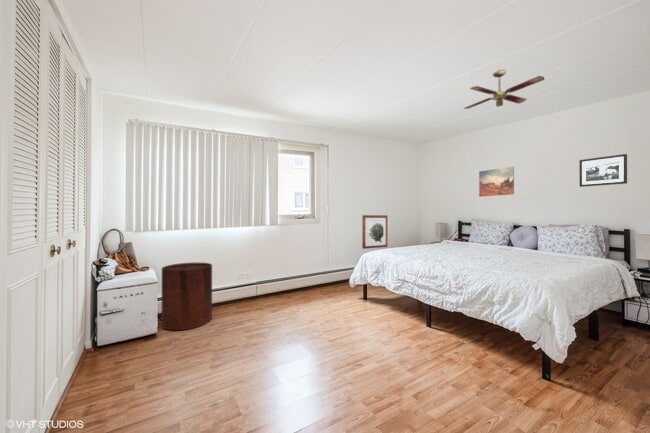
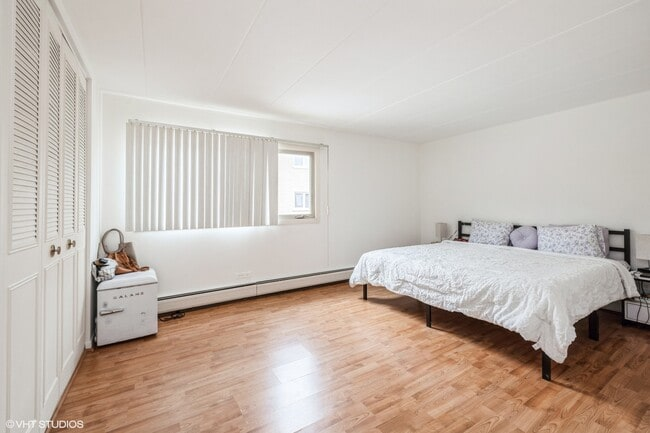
- picture frame [579,153,628,188]
- wall art [478,166,515,198]
- ceiling fan [463,68,546,110]
- wall art [361,214,389,250]
- trash can [161,262,213,331]
